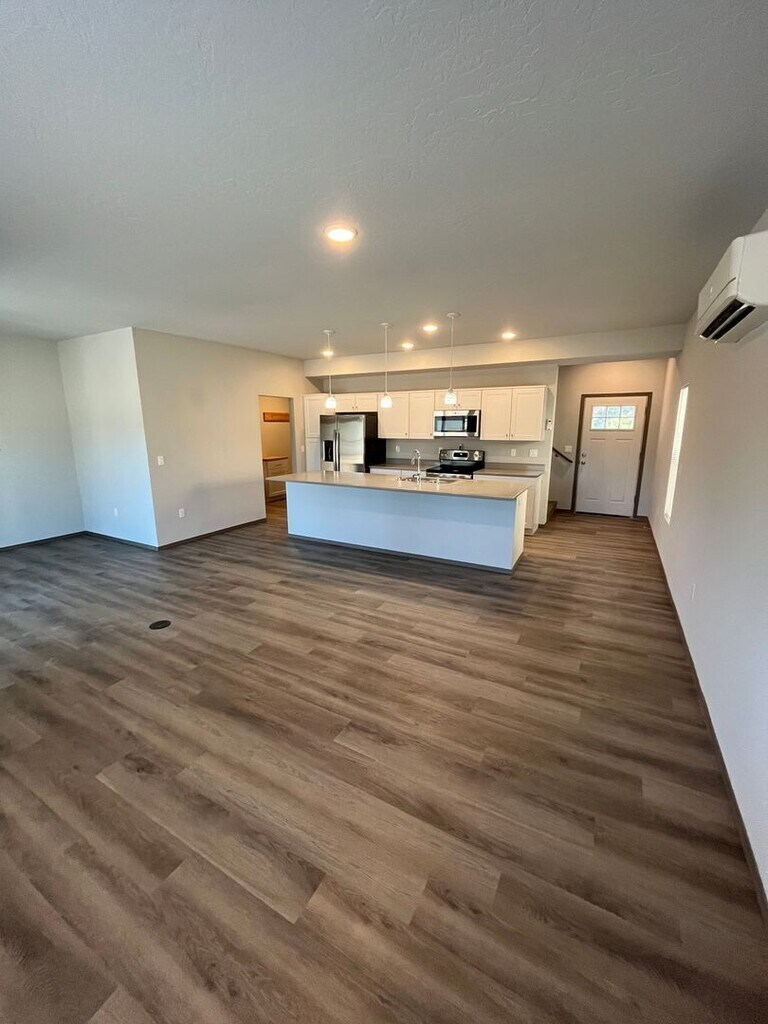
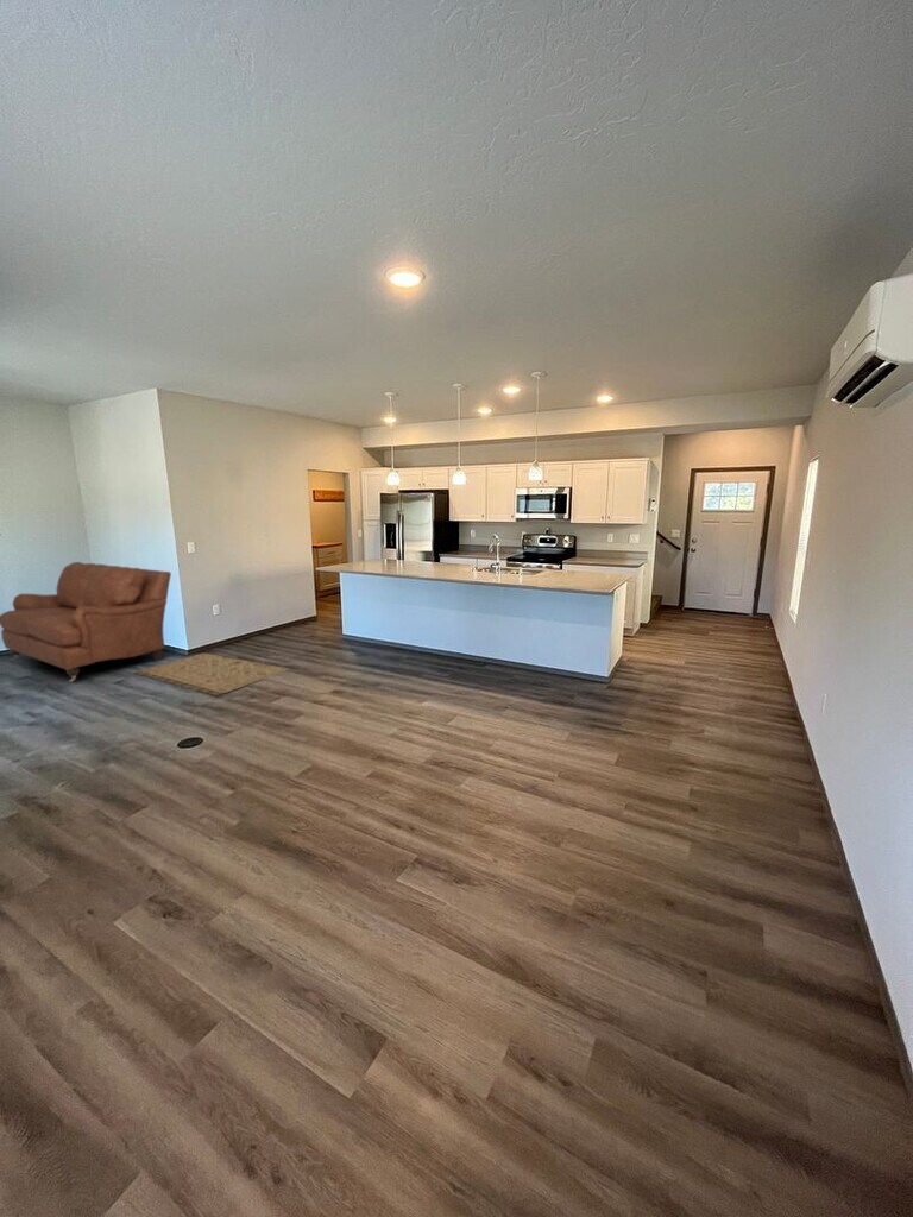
+ sofa [0,561,172,683]
+ rug [134,651,290,696]
